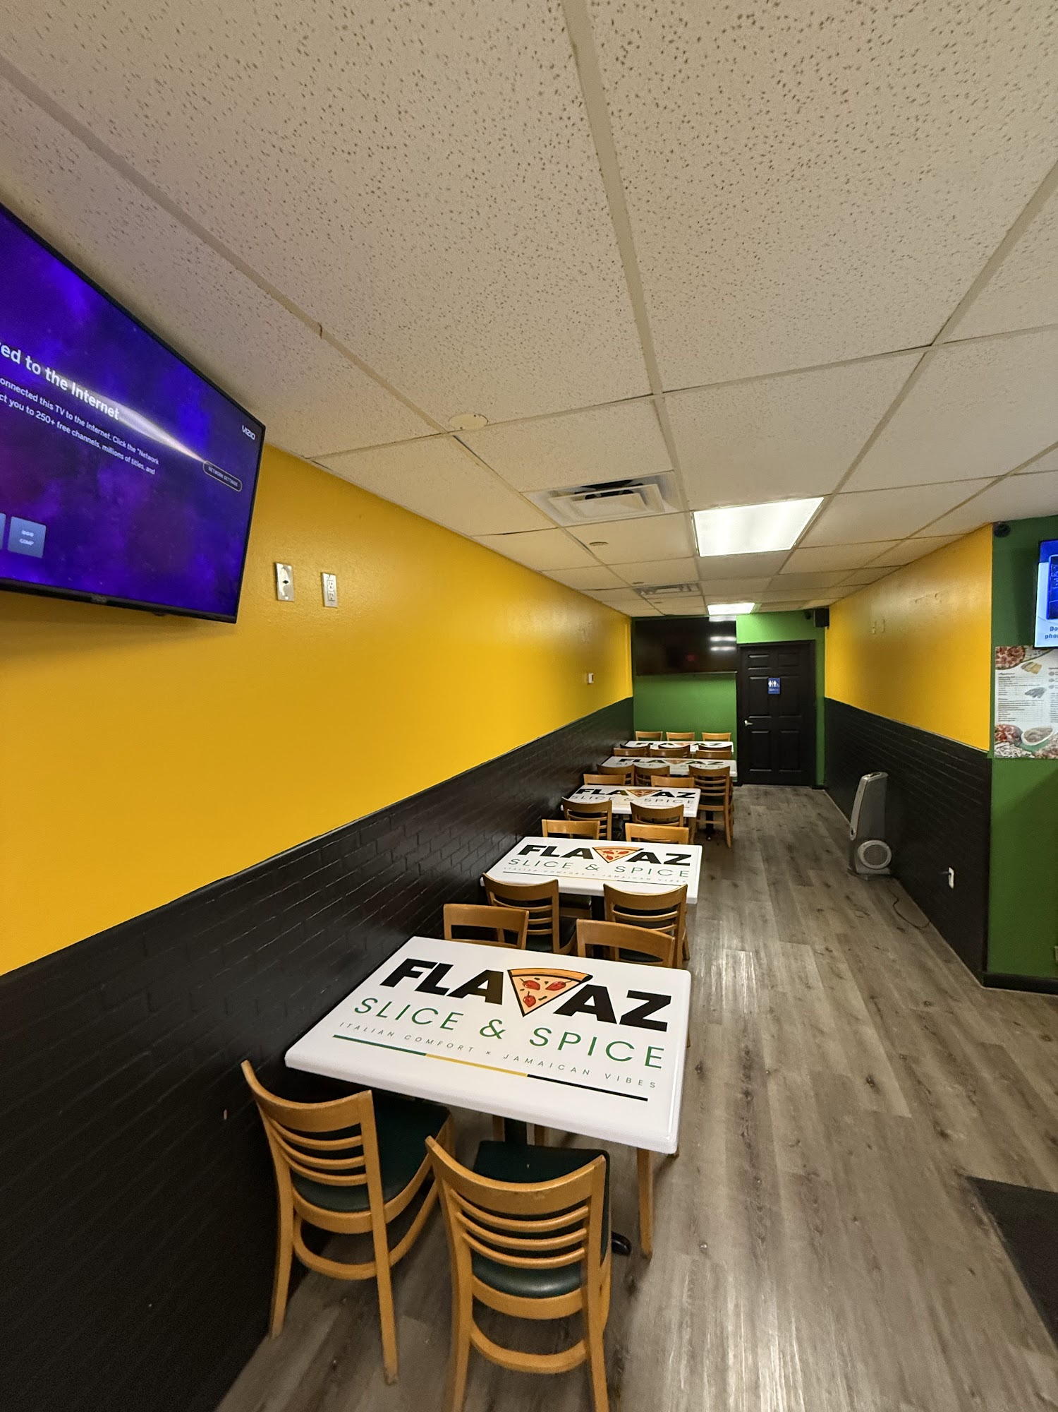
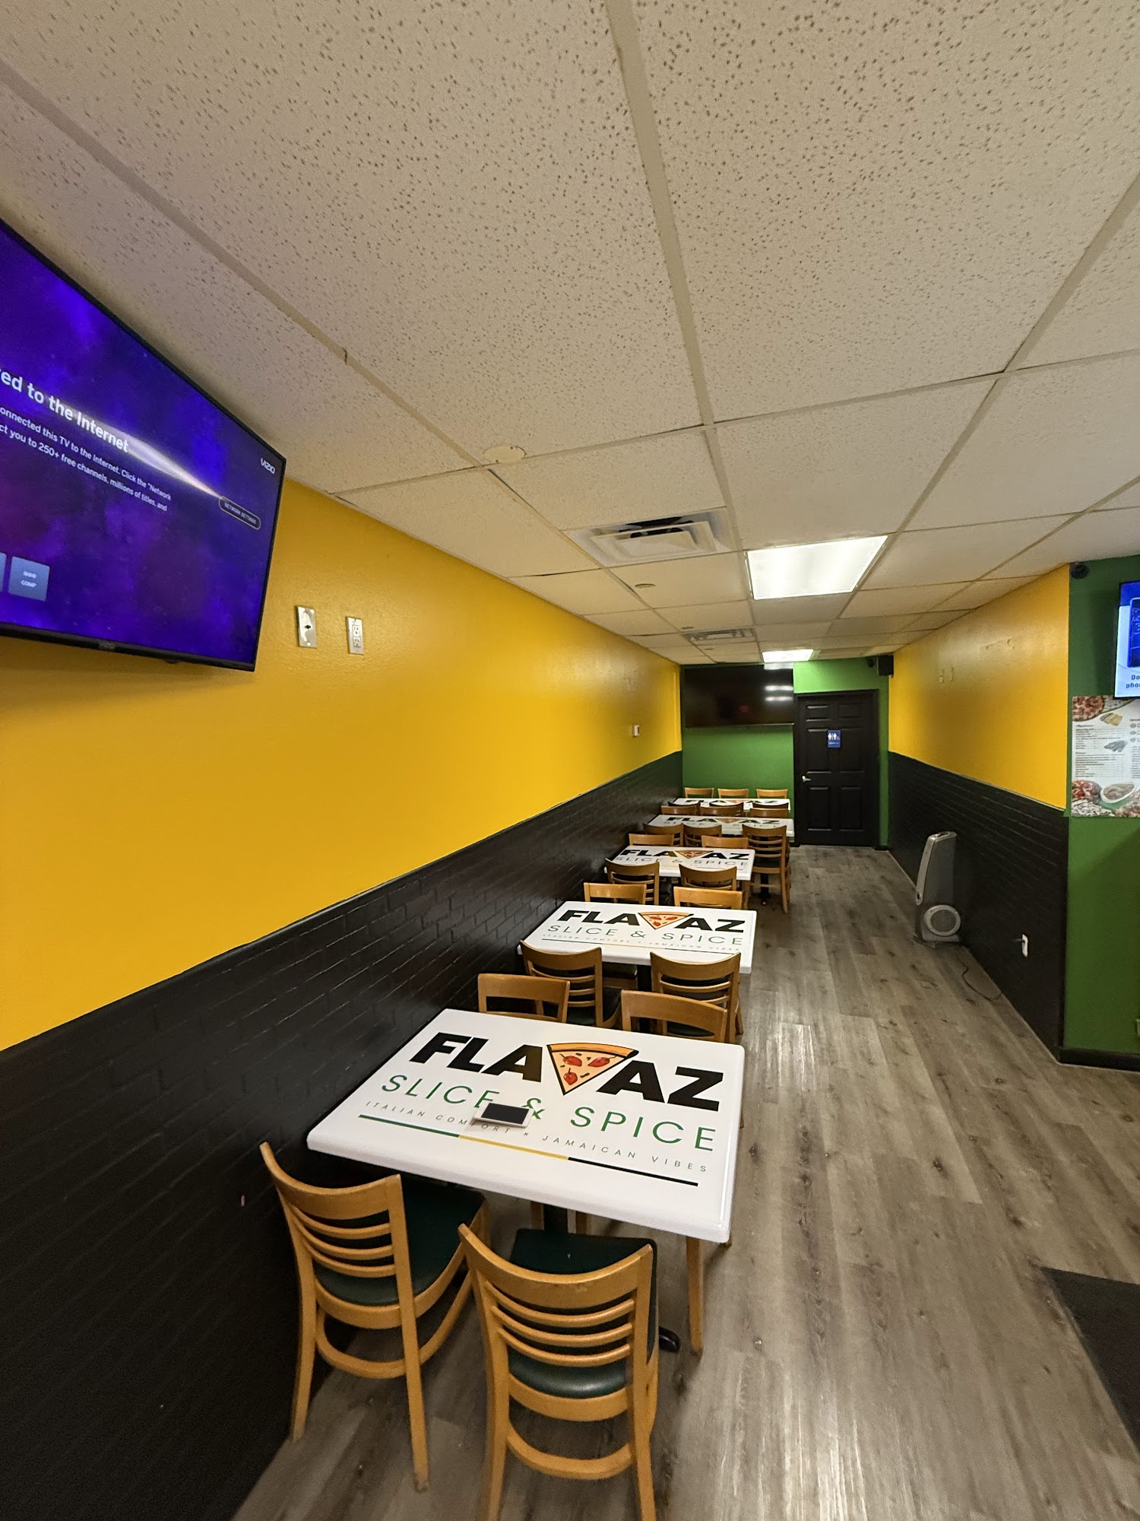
+ cell phone [473,1101,535,1128]
